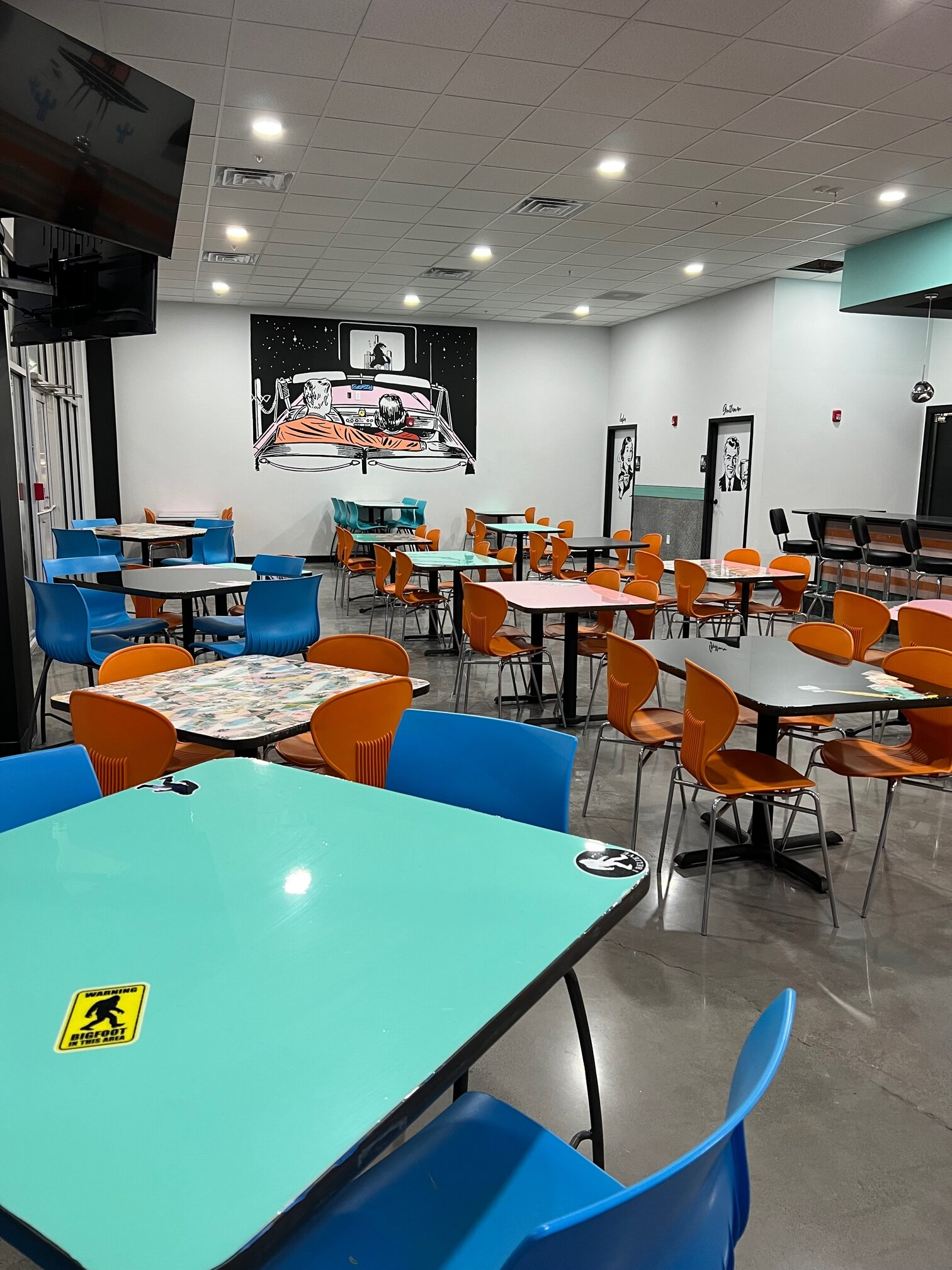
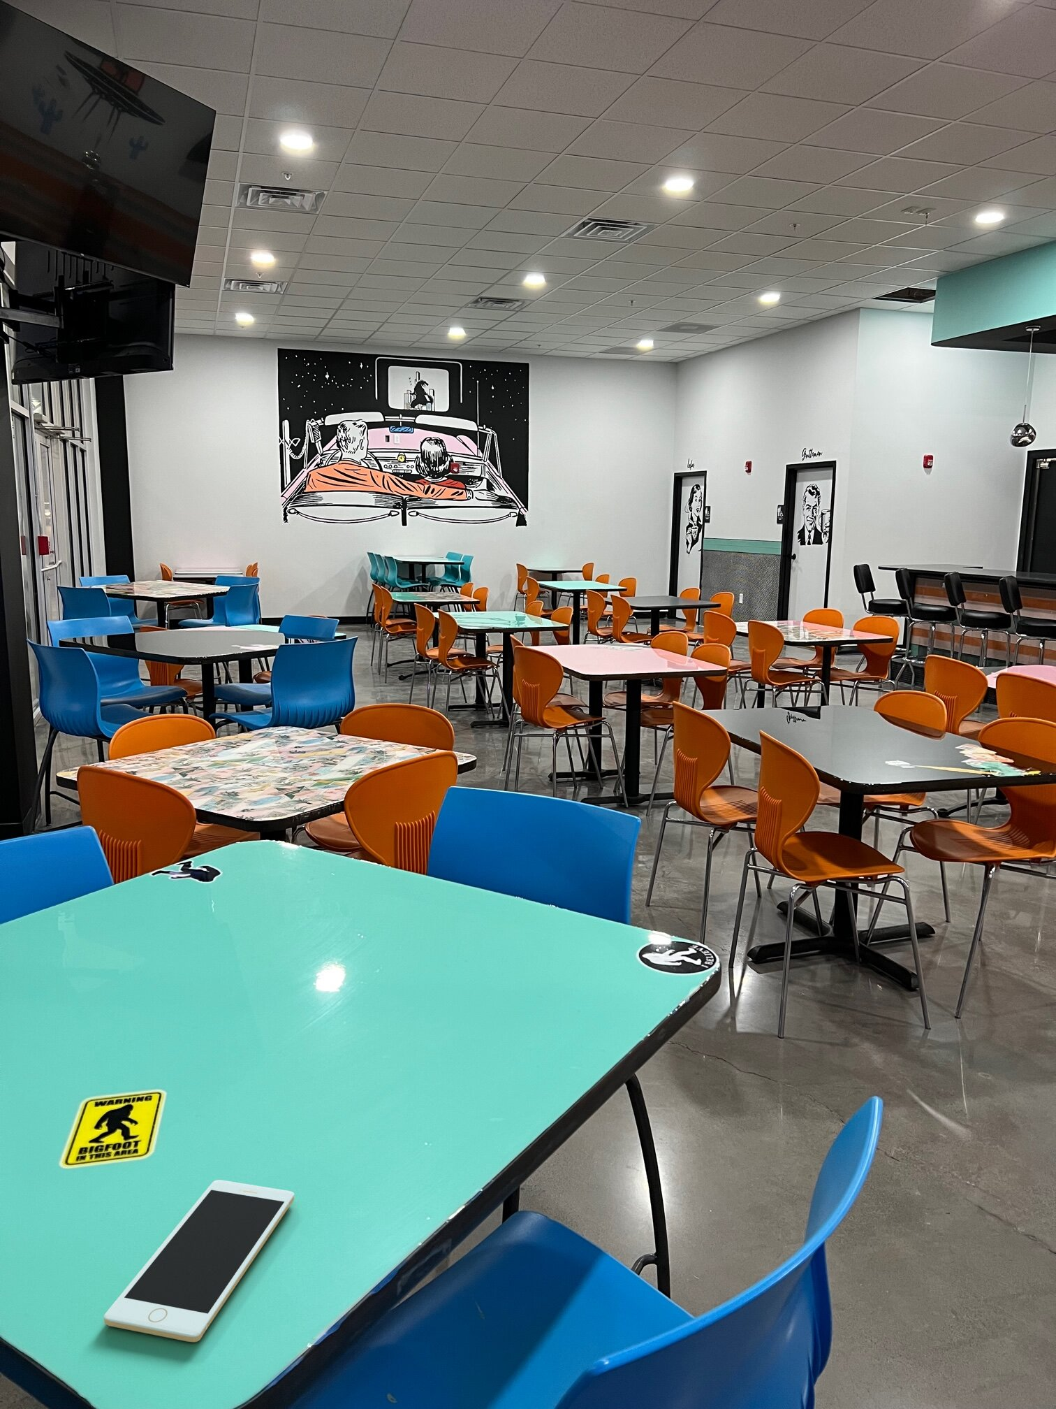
+ cell phone [103,1179,295,1342]
